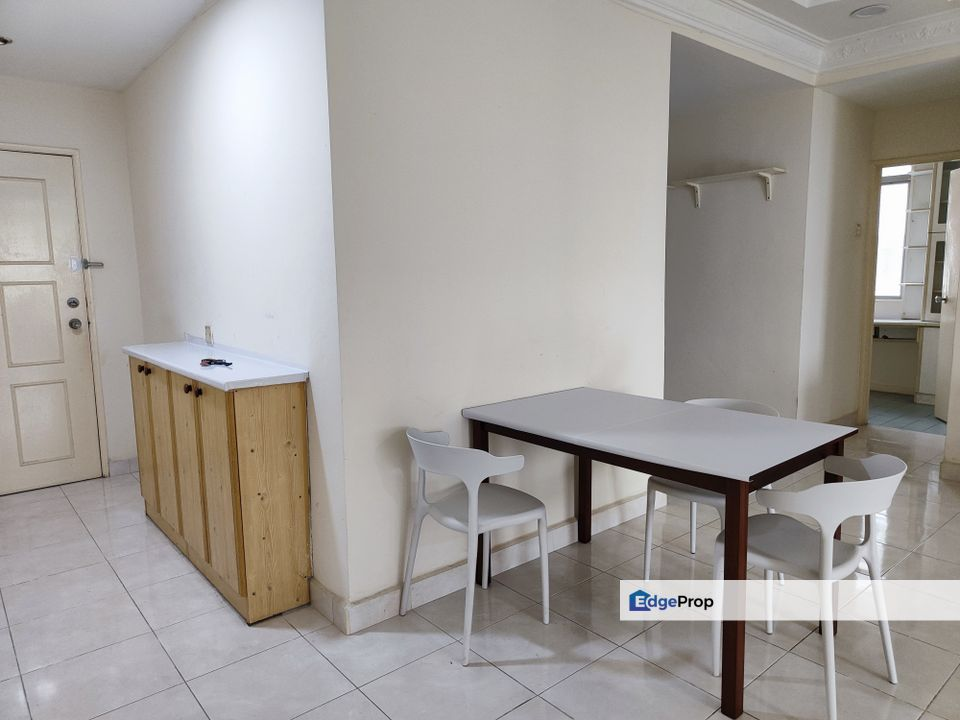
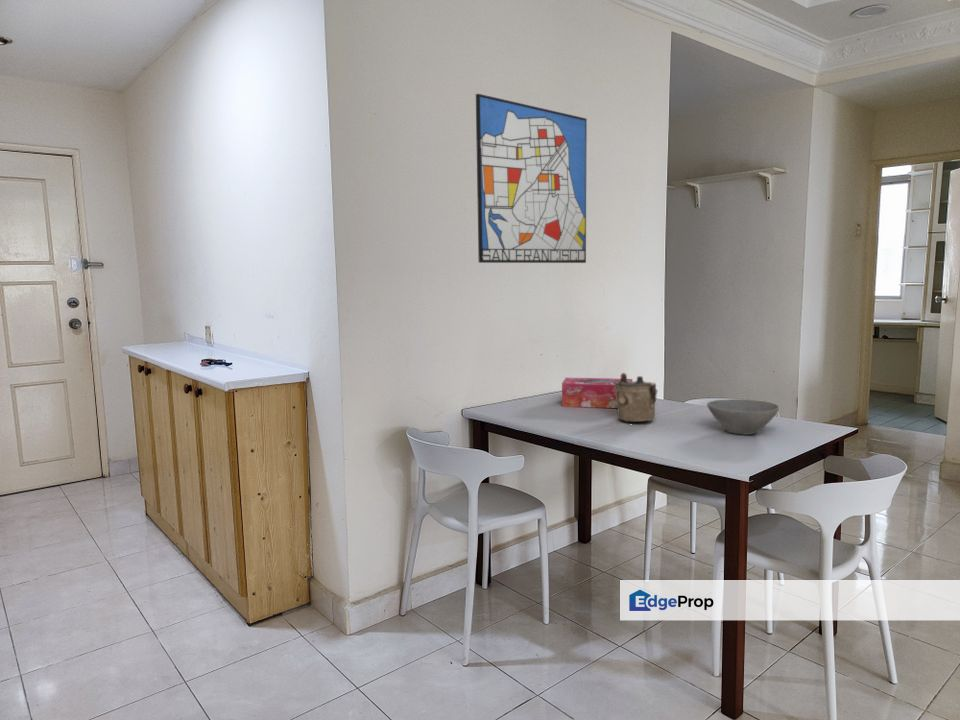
+ wall art [475,93,588,264]
+ bowl [706,399,780,436]
+ teapot [611,372,658,423]
+ tissue box [561,377,633,409]
